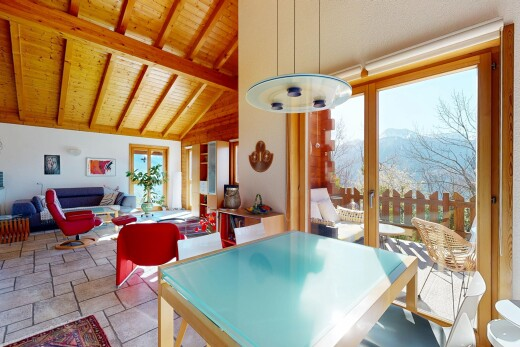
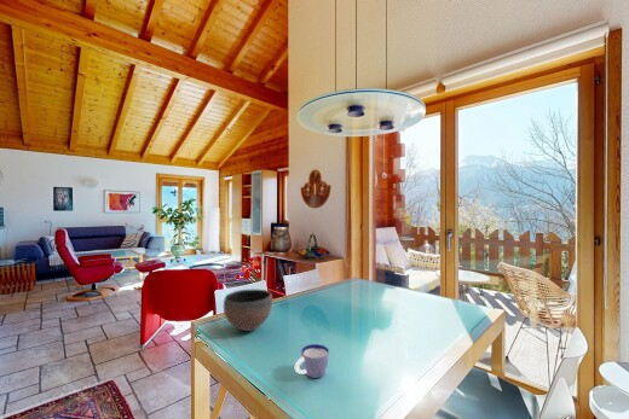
+ bowl [223,289,273,332]
+ cup [294,343,330,379]
